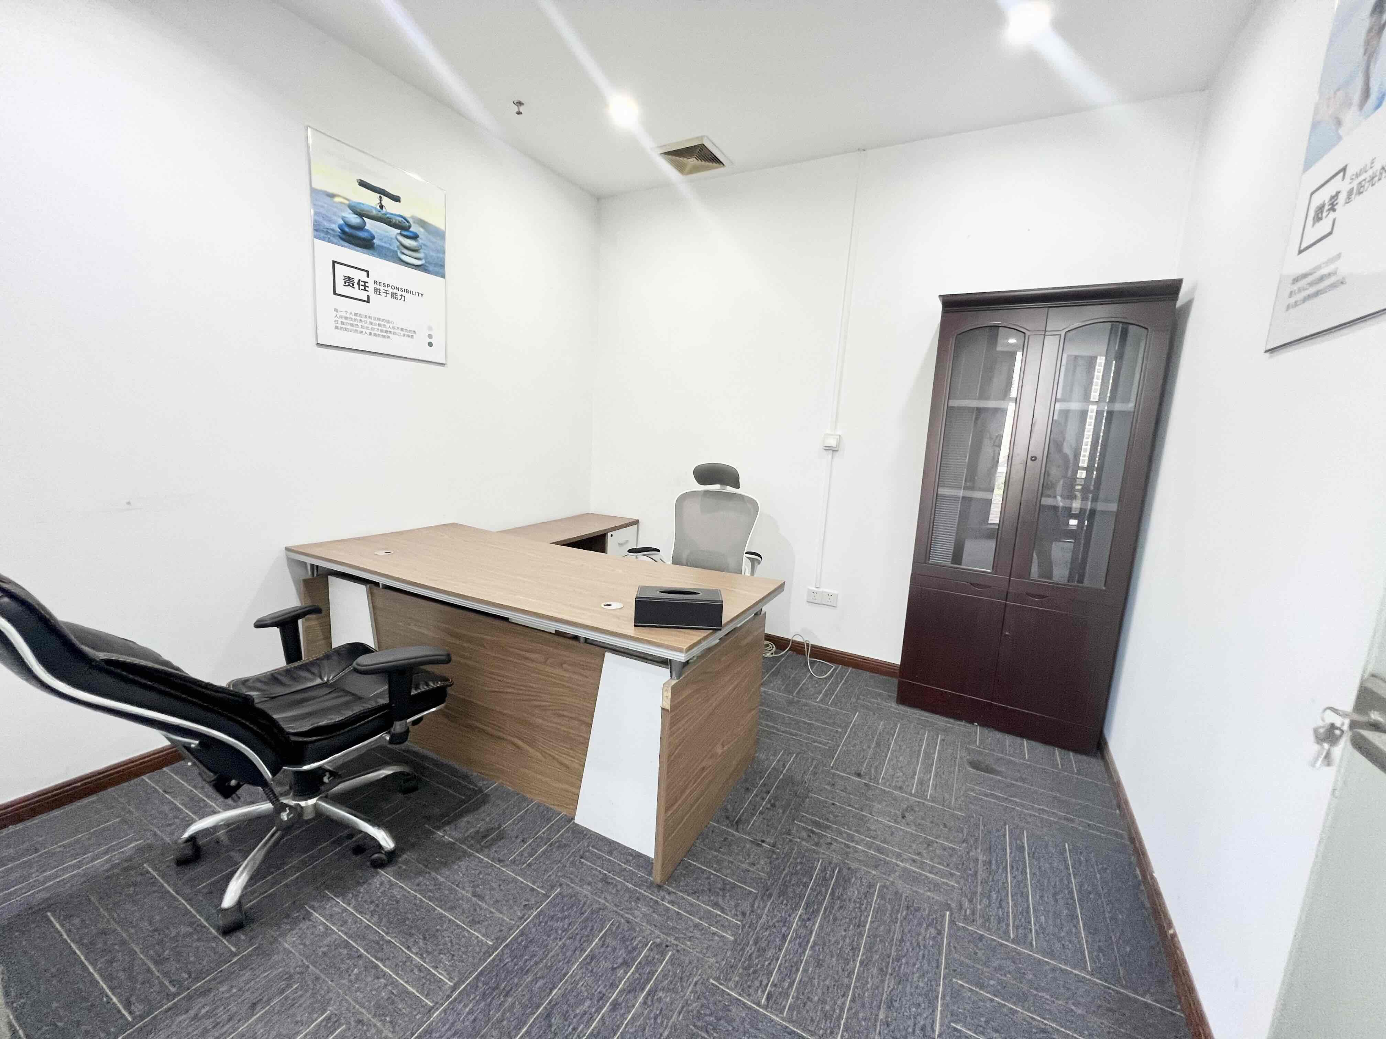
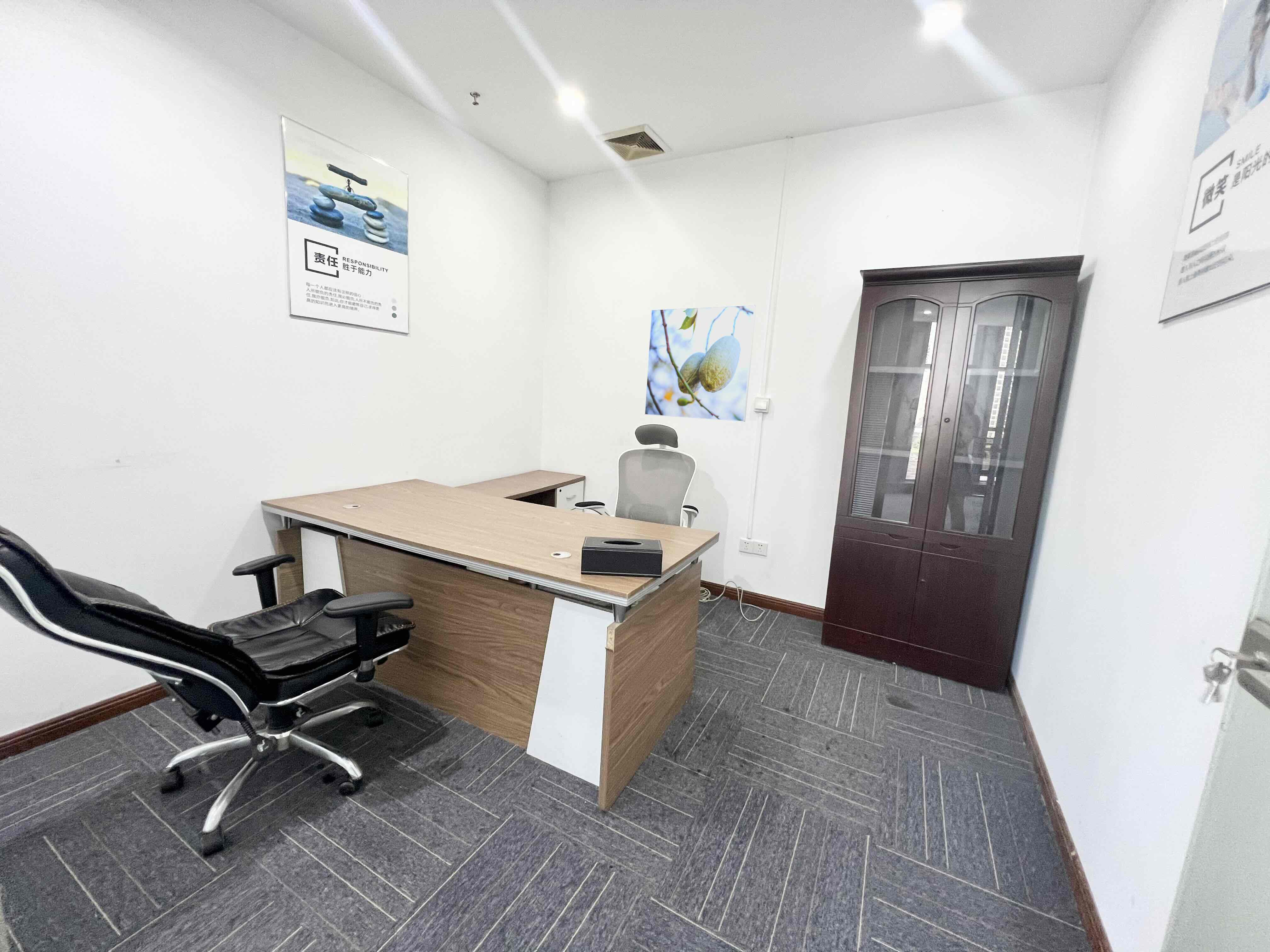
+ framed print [644,305,756,422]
